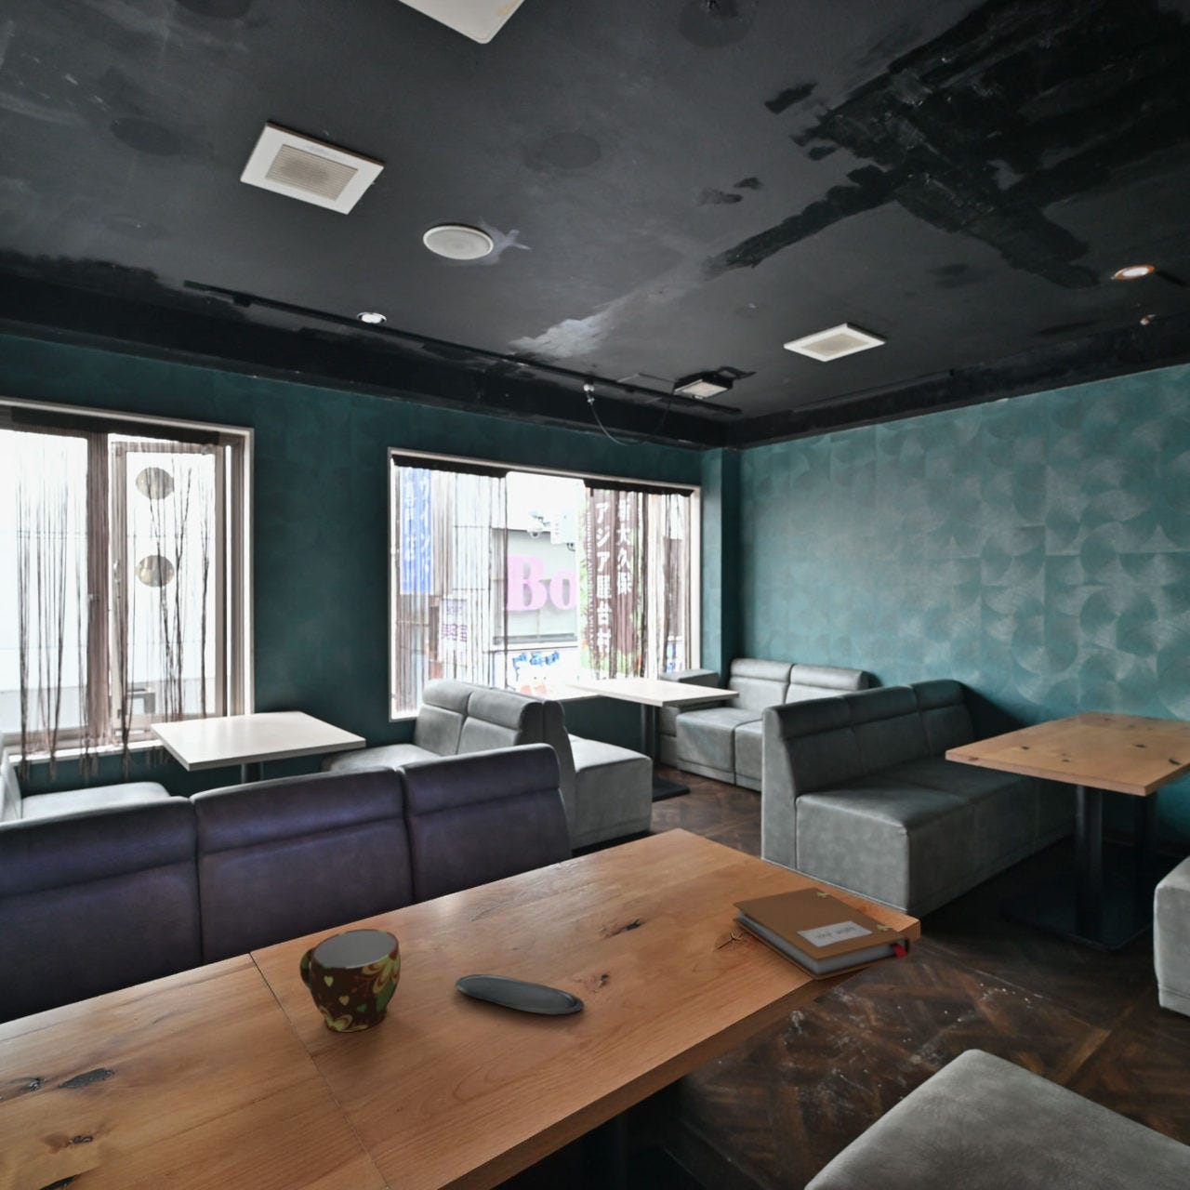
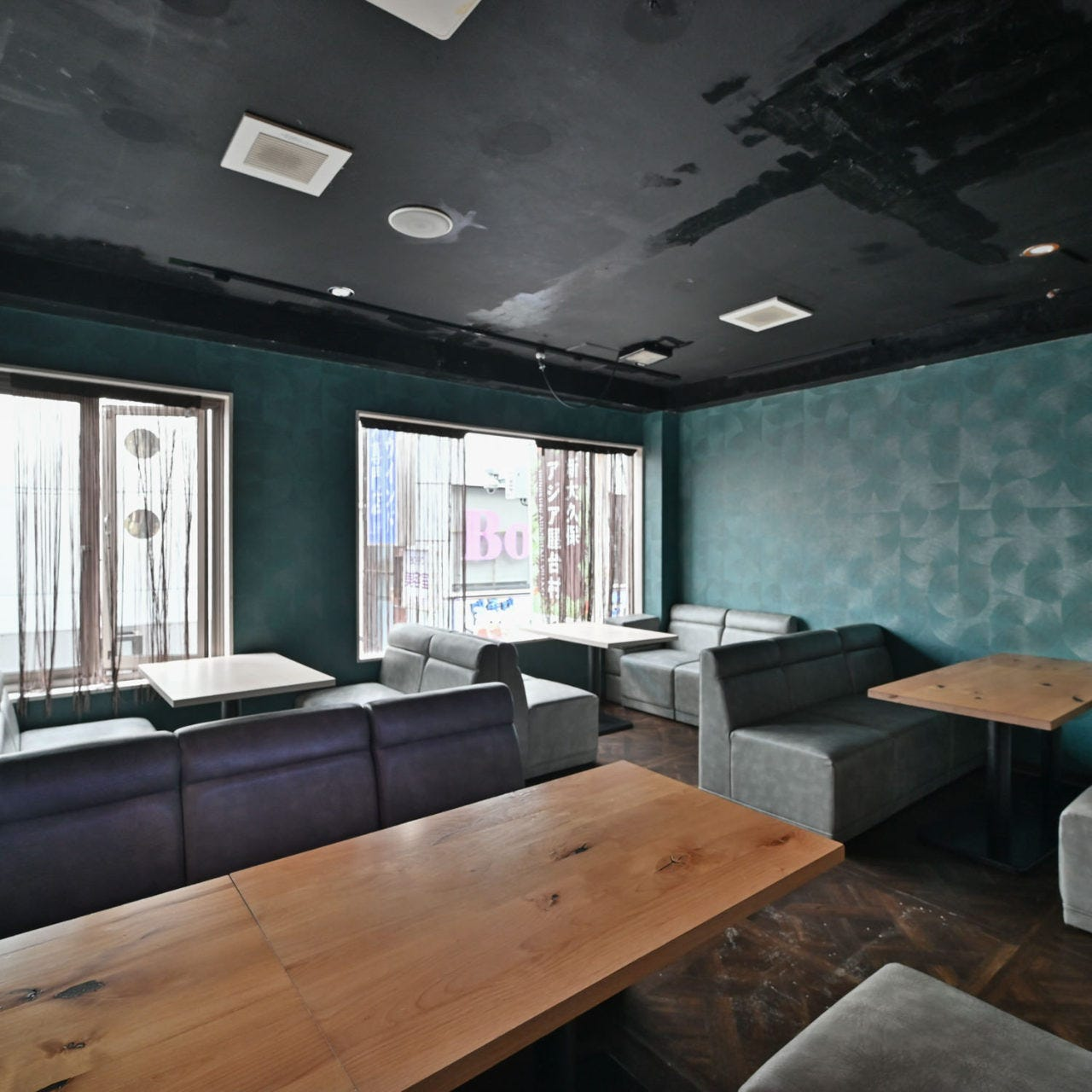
- notebook [731,886,912,982]
- cup [299,927,402,1033]
- oval tray [453,973,585,1016]
